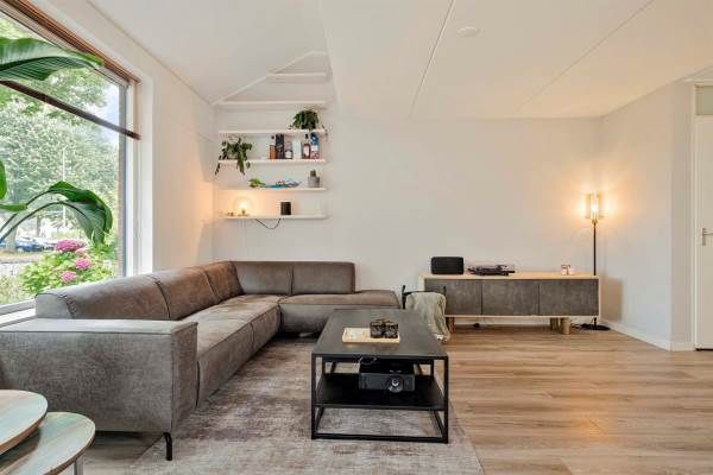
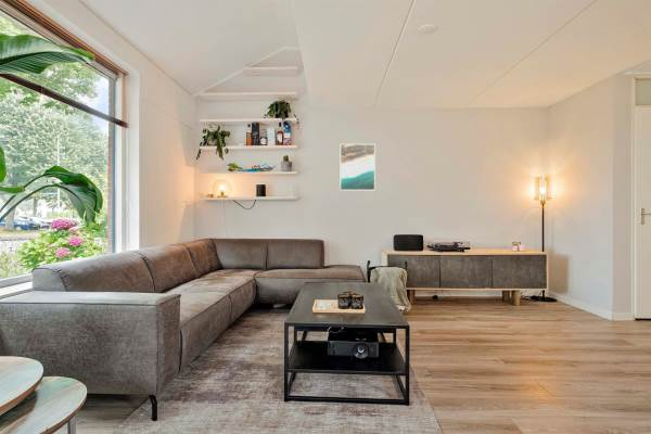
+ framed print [339,143,376,191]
